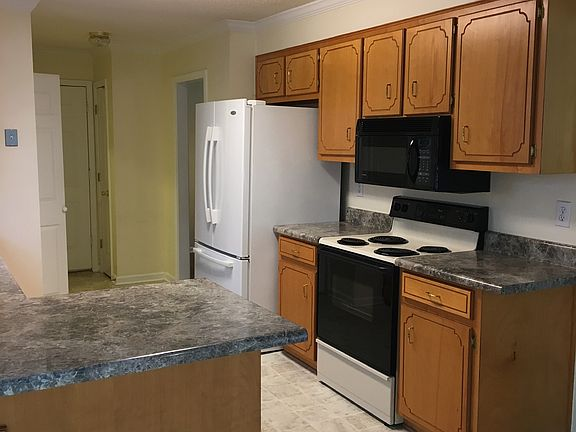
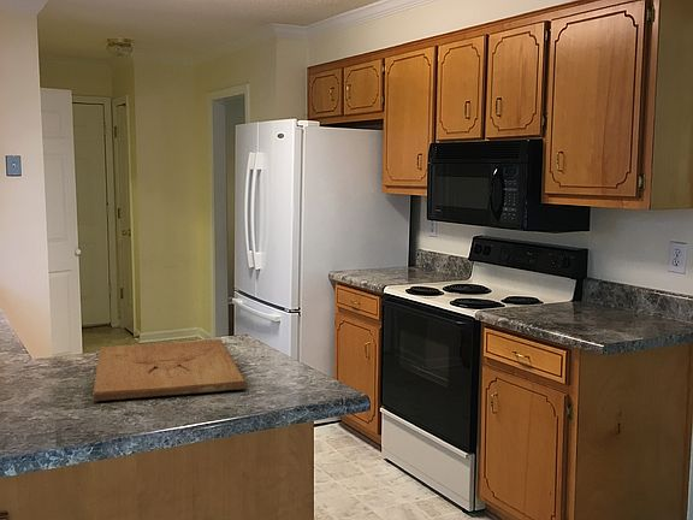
+ cutting board [91,338,248,402]
